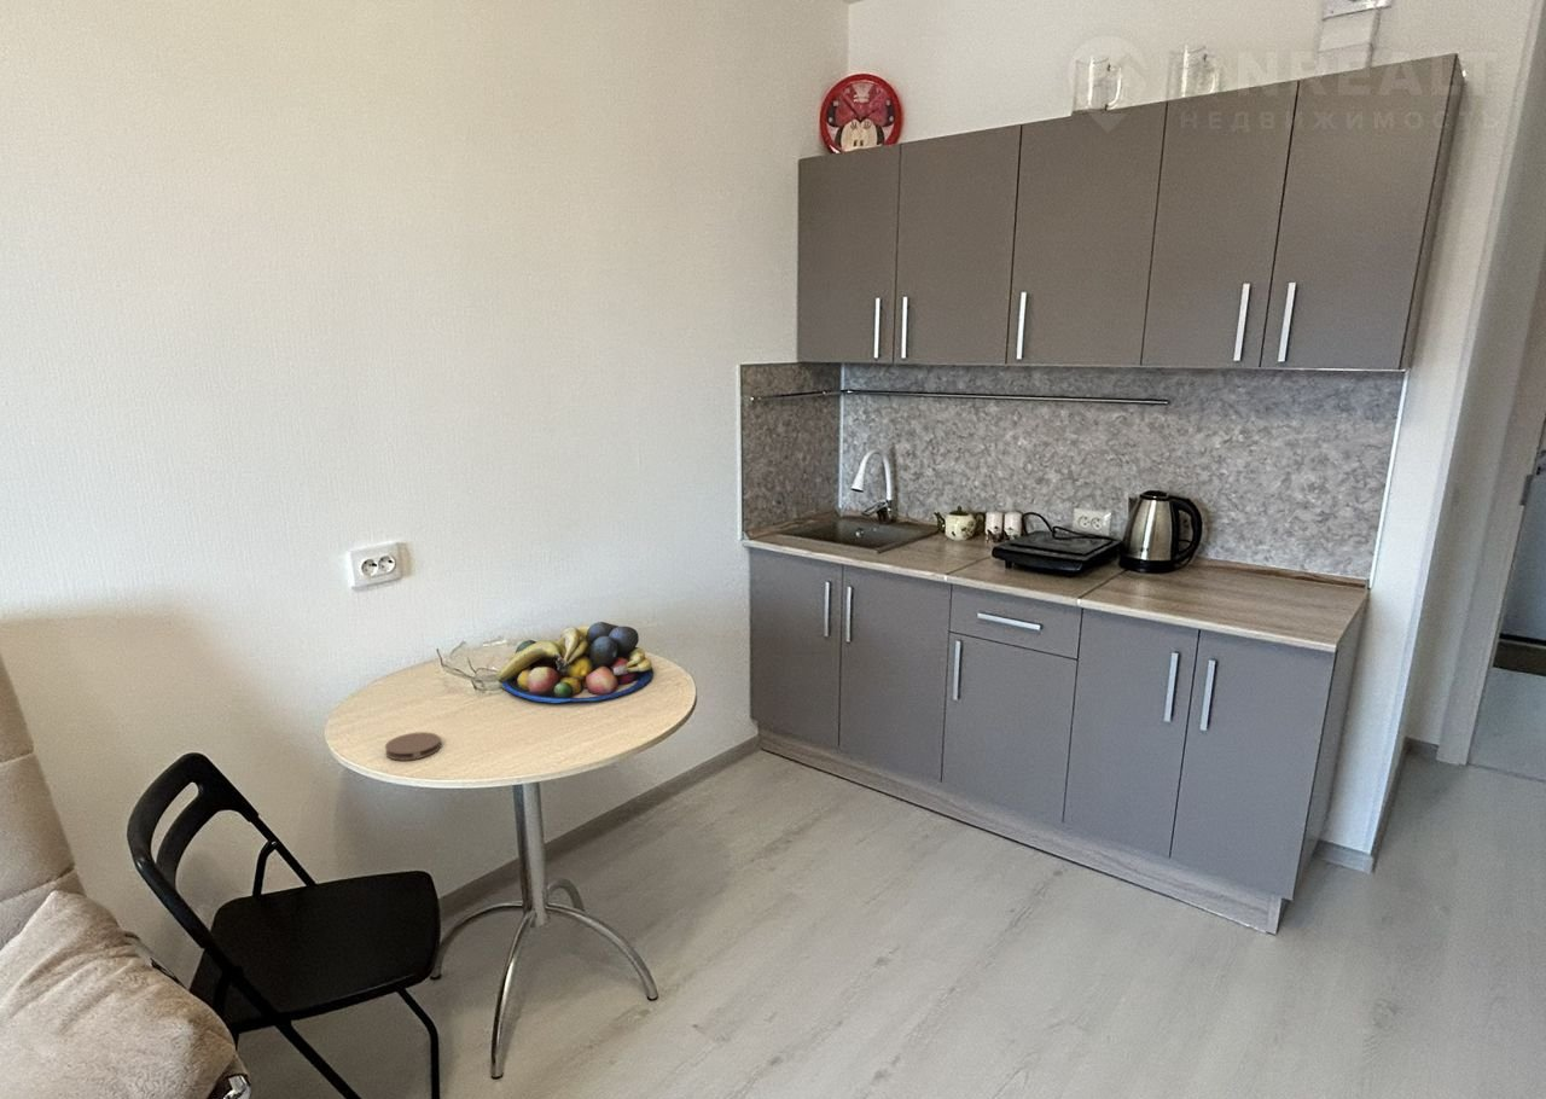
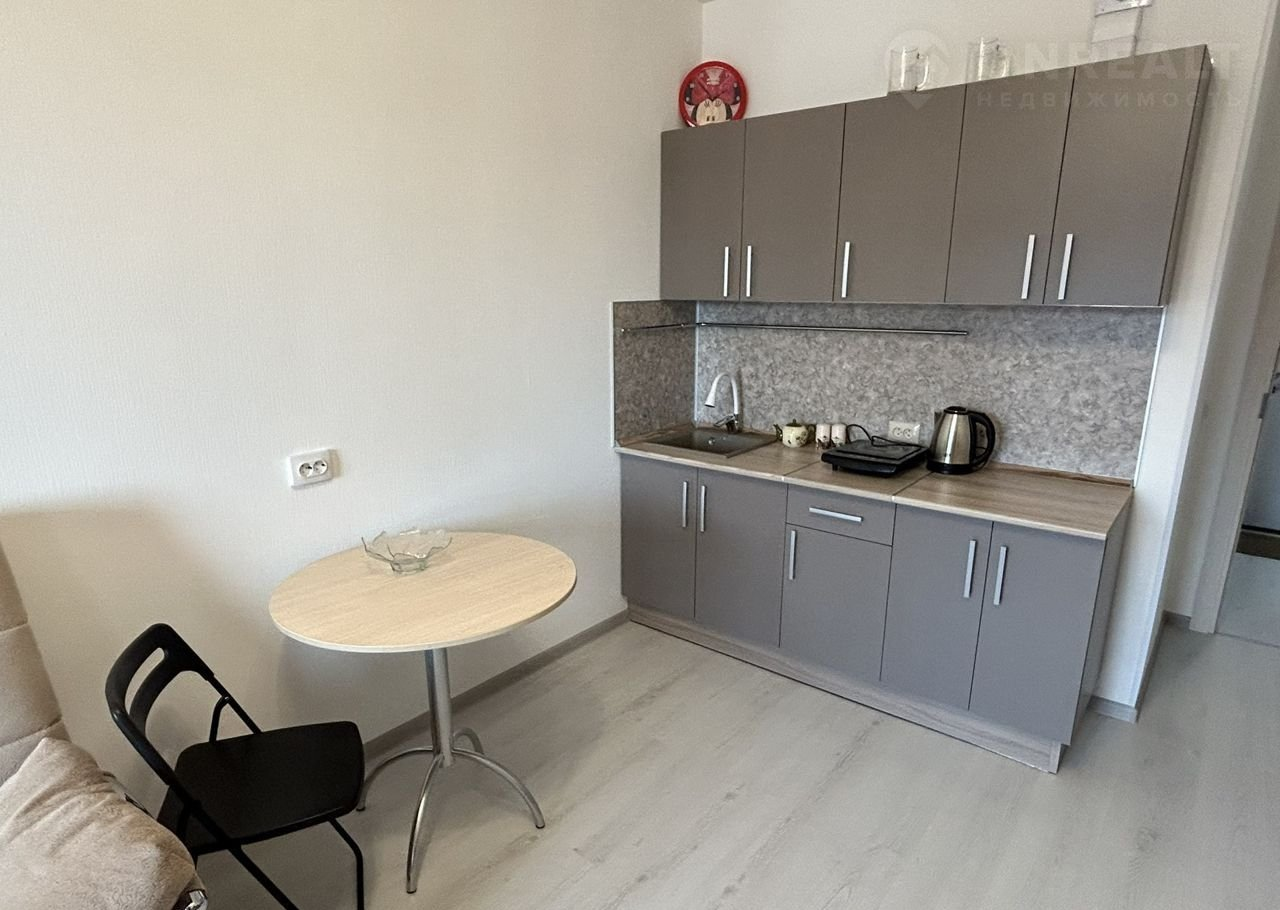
- fruit bowl [496,621,655,704]
- coaster [384,731,442,762]
